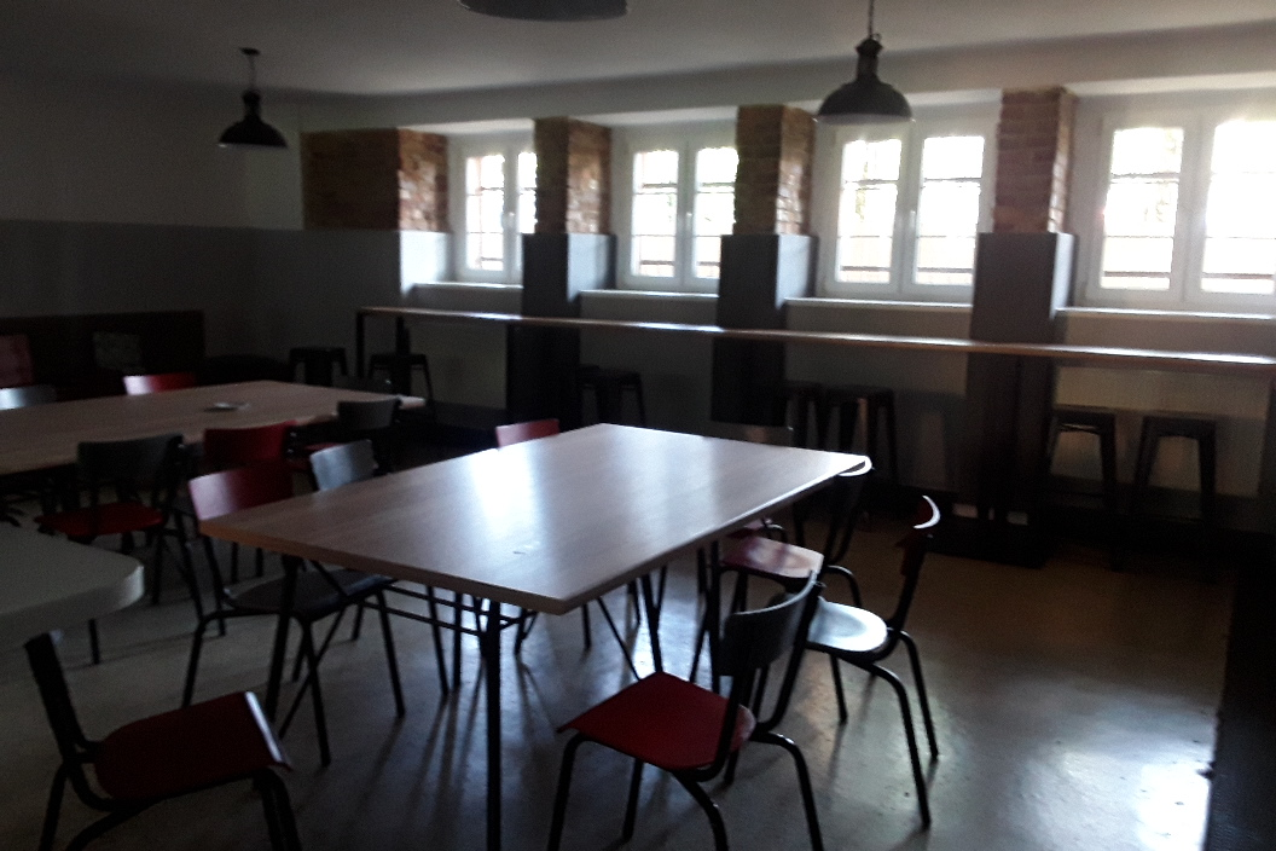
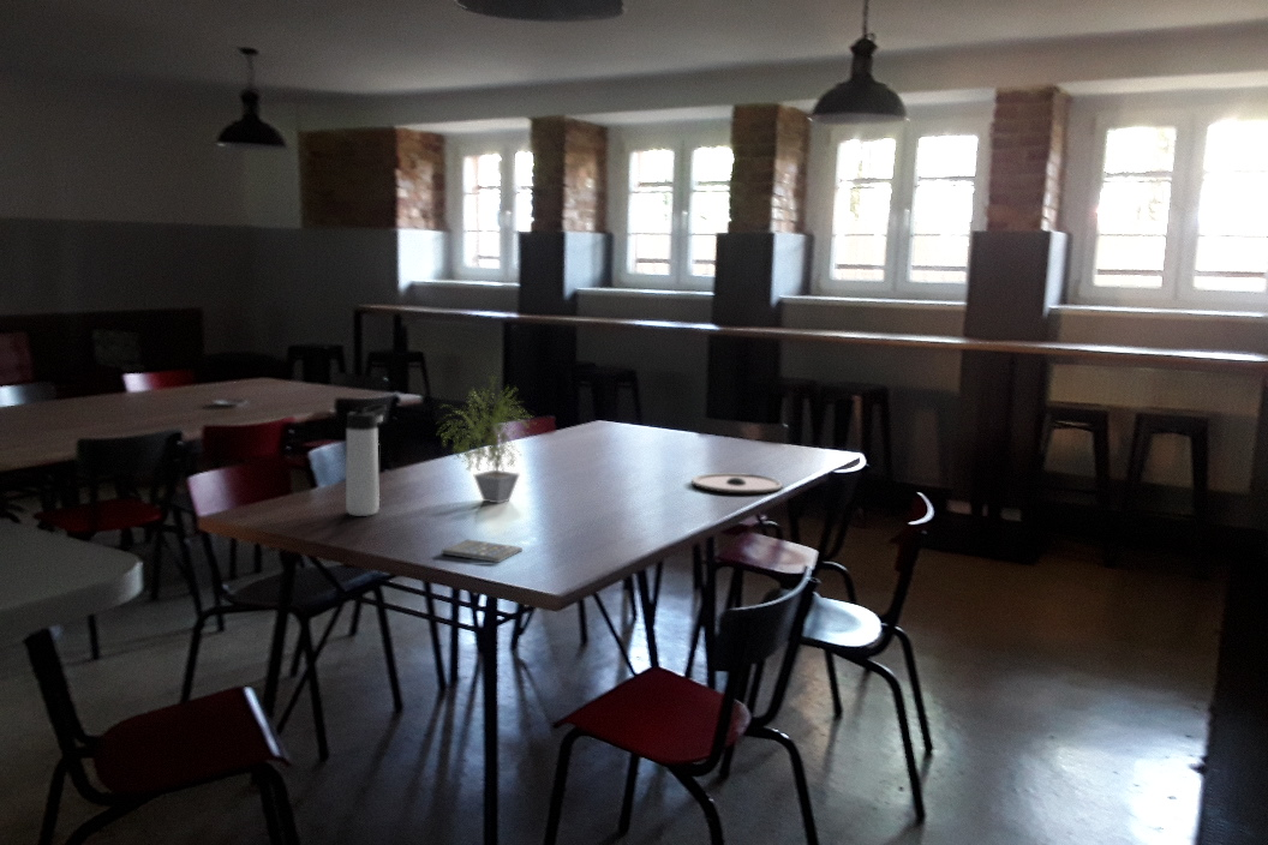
+ potted plant [436,374,538,505]
+ plate [690,472,784,495]
+ smartphone [441,538,524,564]
+ thermos bottle [345,403,388,517]
